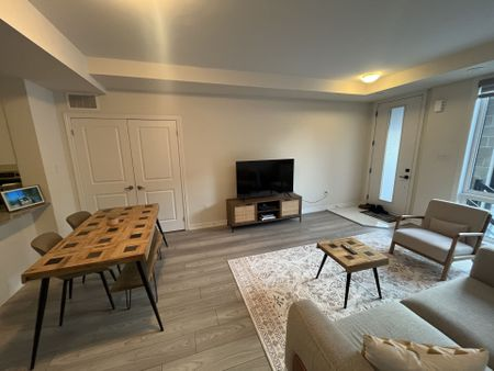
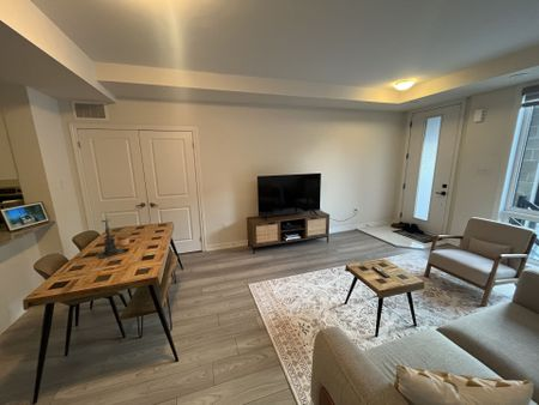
+ candle holder [96,216,126,259]
